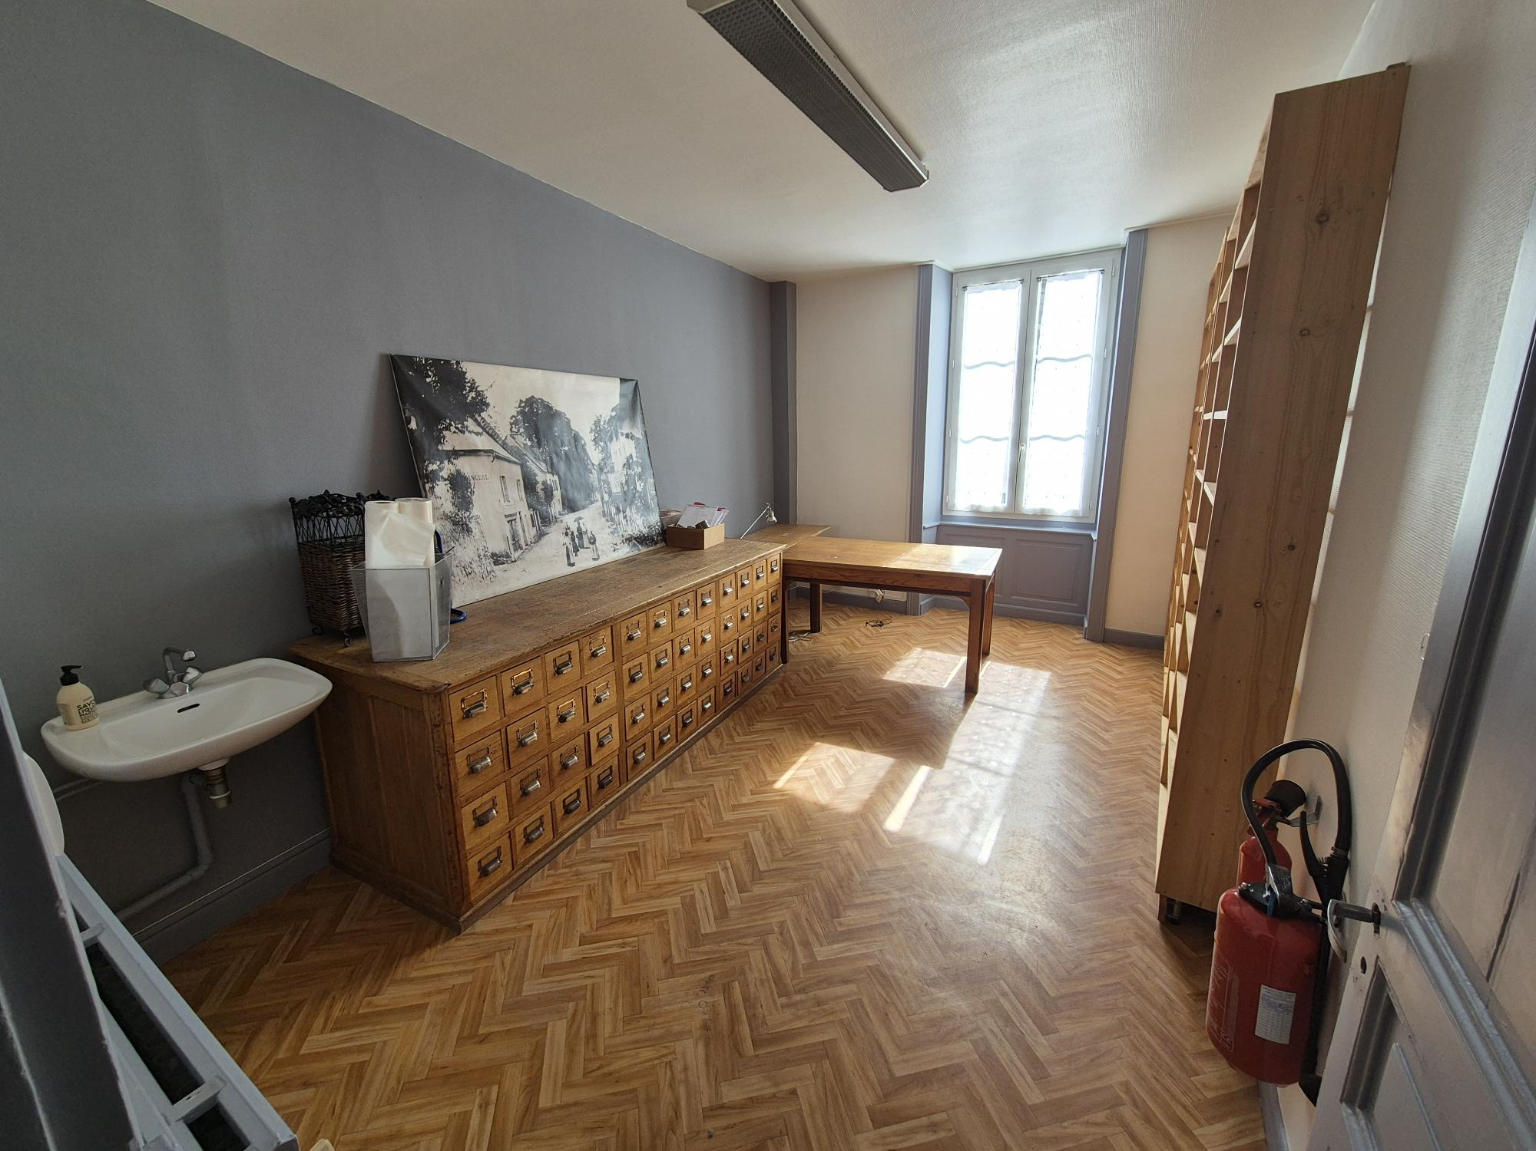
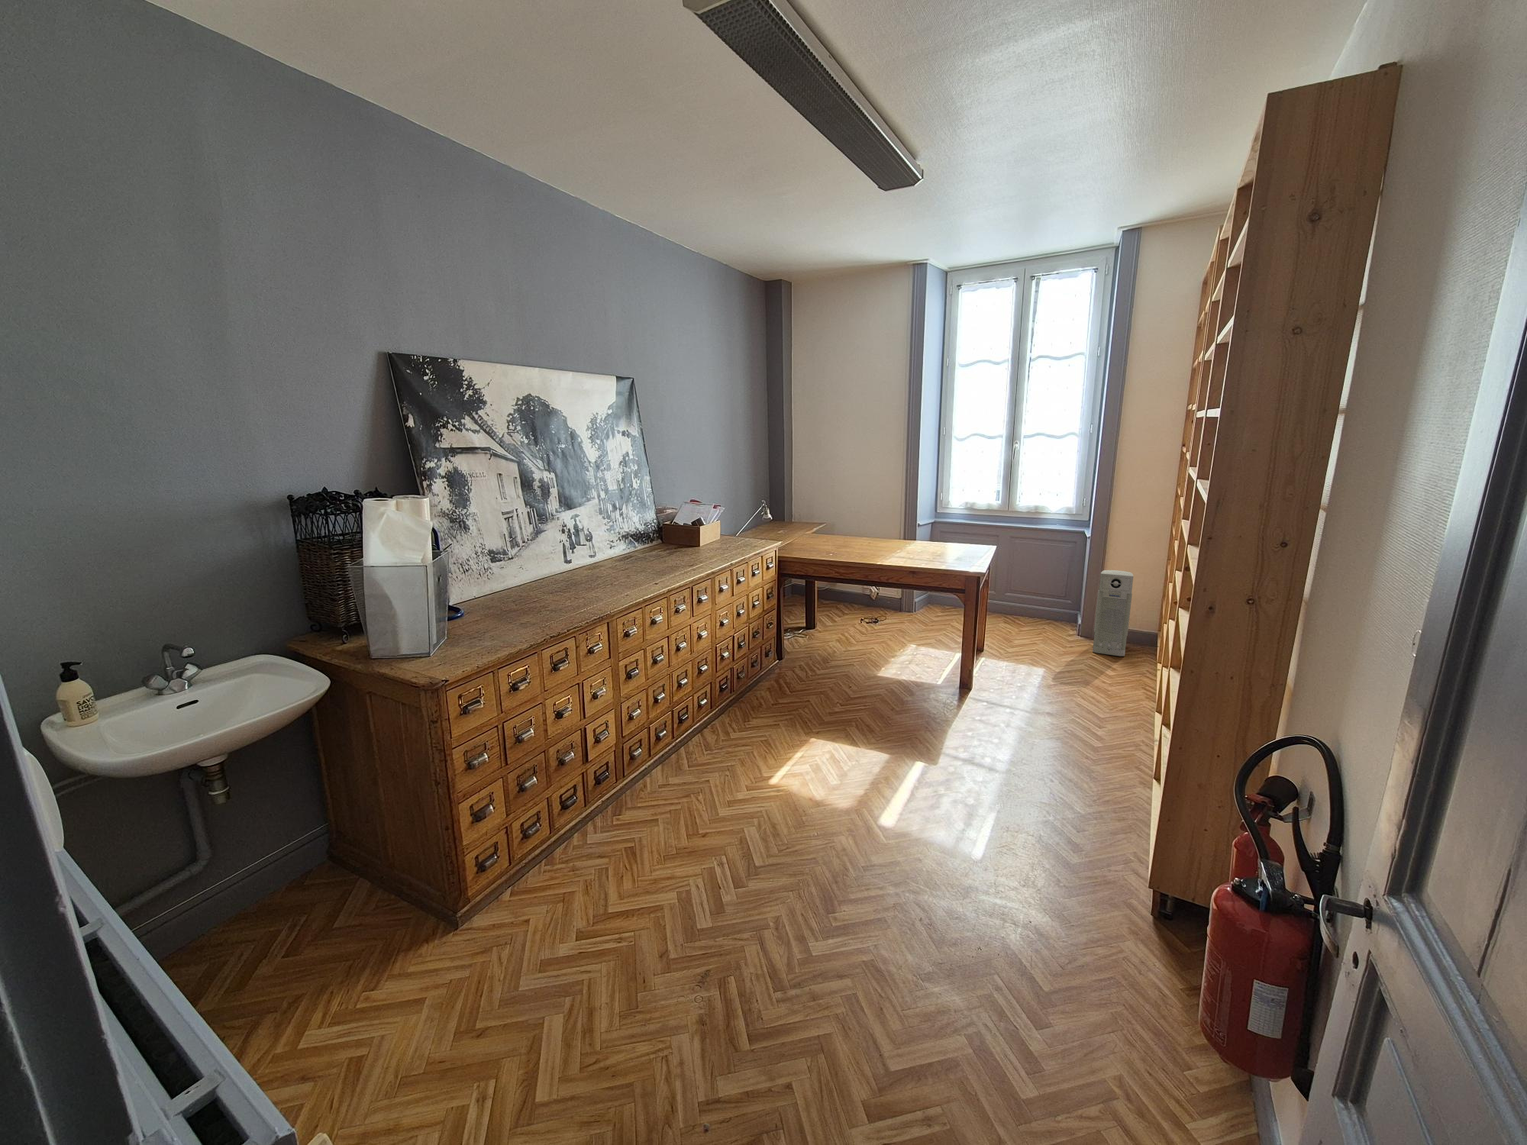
+ air purifier [1092,569,1134,657]
